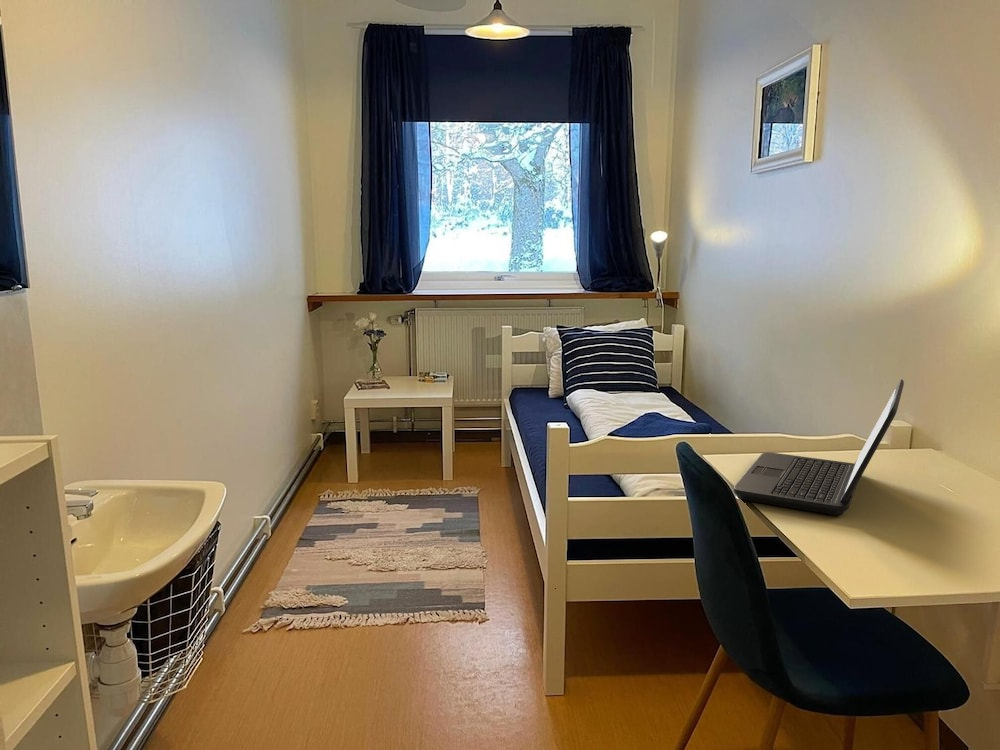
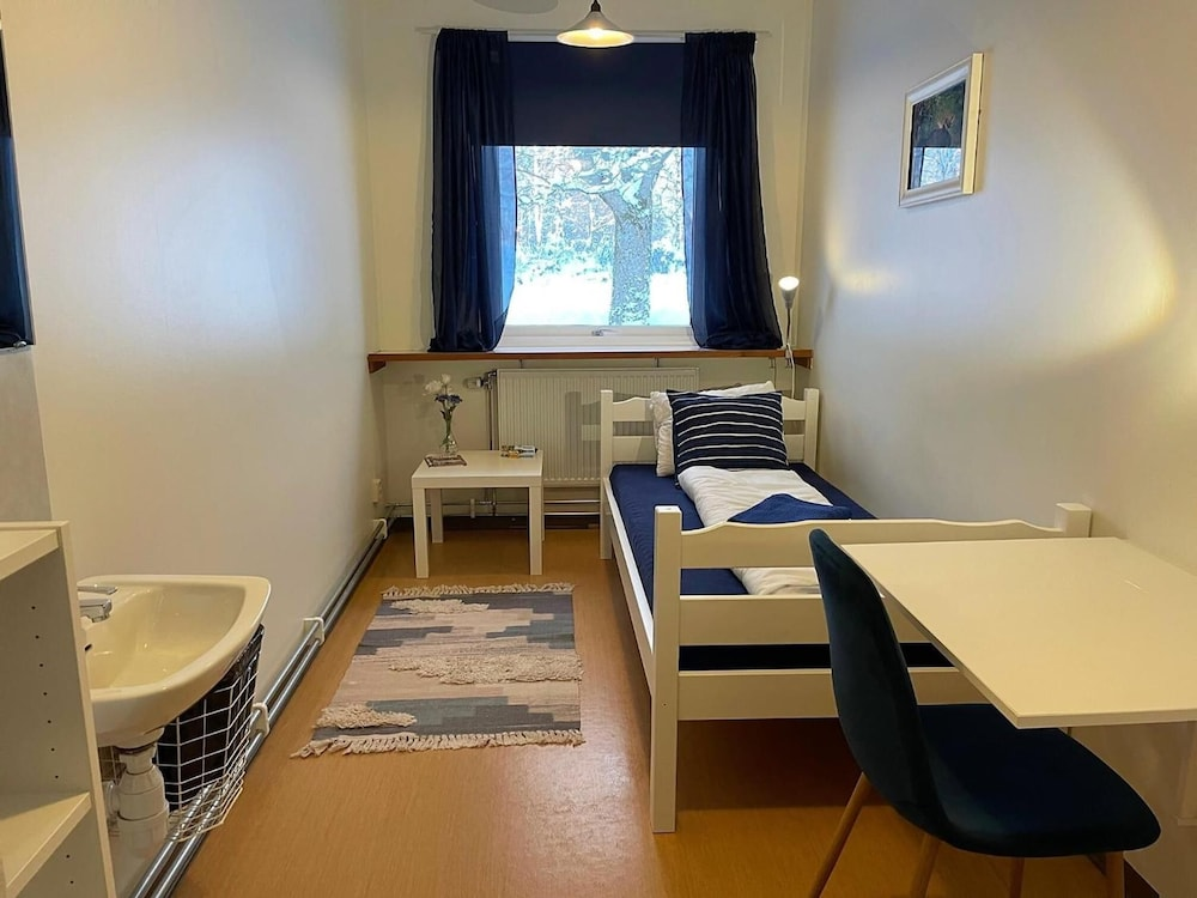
- laptop [733,378,905,516]
